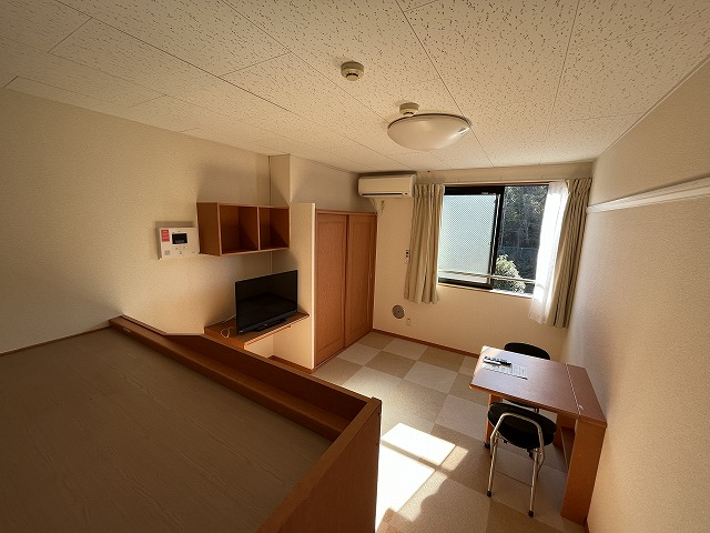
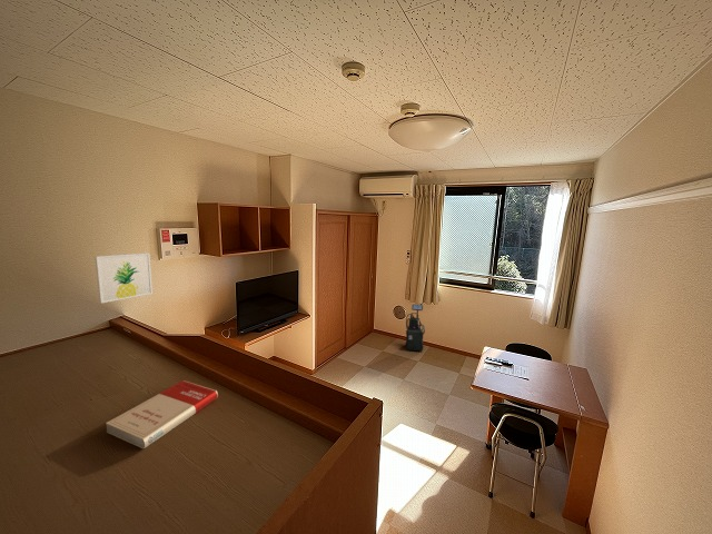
+ vacuum cleaner [405,303,426,352]
+ book [105,379,219,449]
+ wall art [95,251,154,304]
